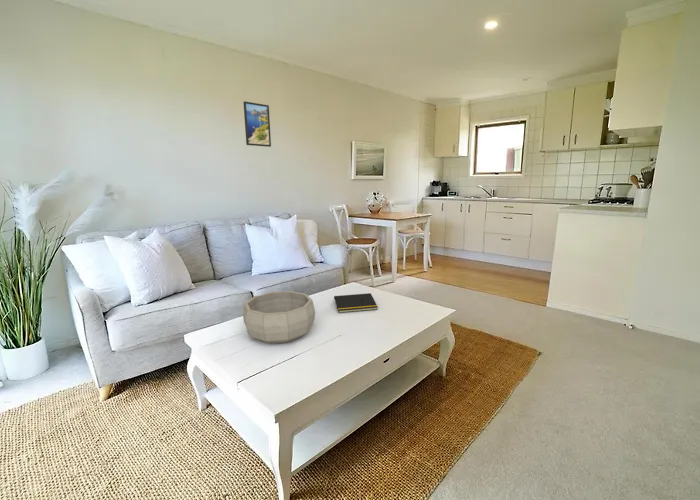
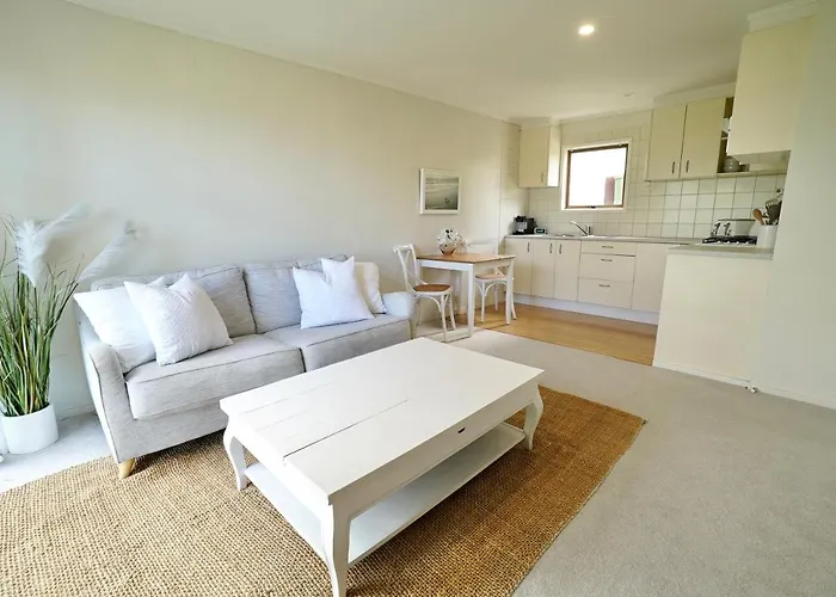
- decorative bowl [242,290,316,344]
- notepad [333,292,379,314]
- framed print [242,100,272,148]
